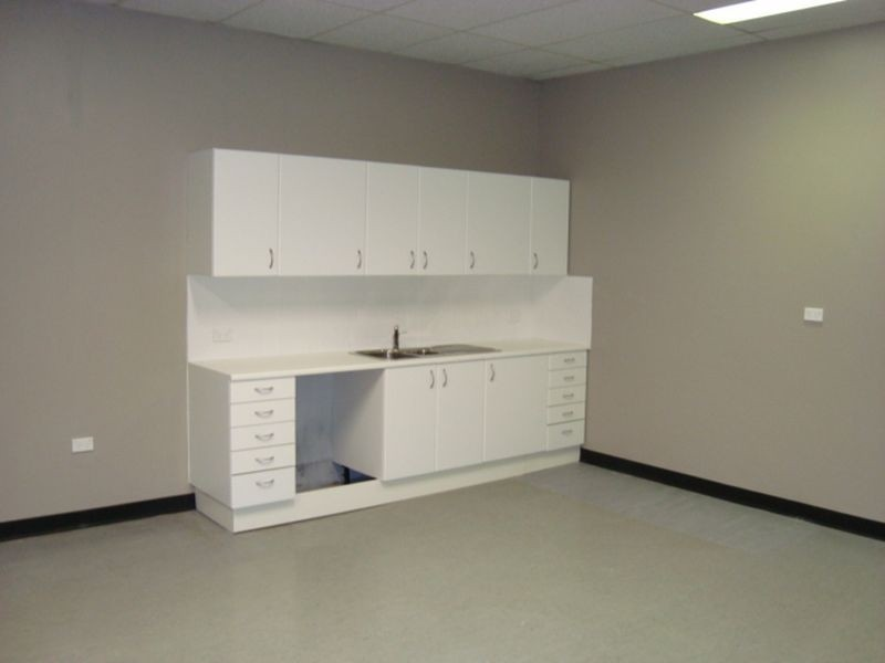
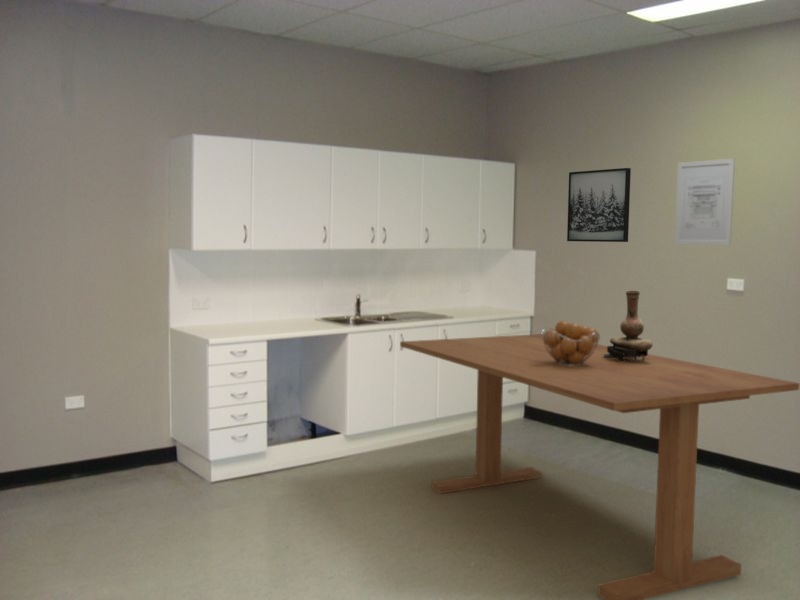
+ wall art [673,157,736,247]
+ wall art [566,167,632,243]
+ fruit basket [541,320,601,366]
+ vase [604,289,654,363]
+ dining table [399,333,800,600]
